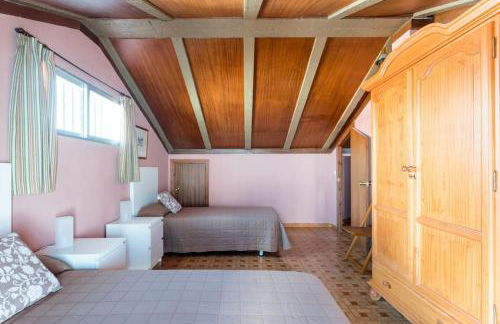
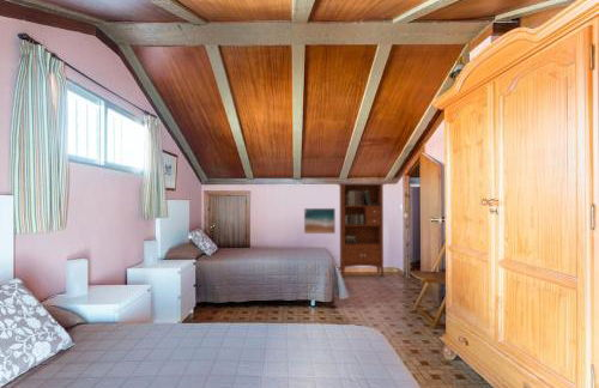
+ bookcase [338,182,387,278]
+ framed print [303,207,337,235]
